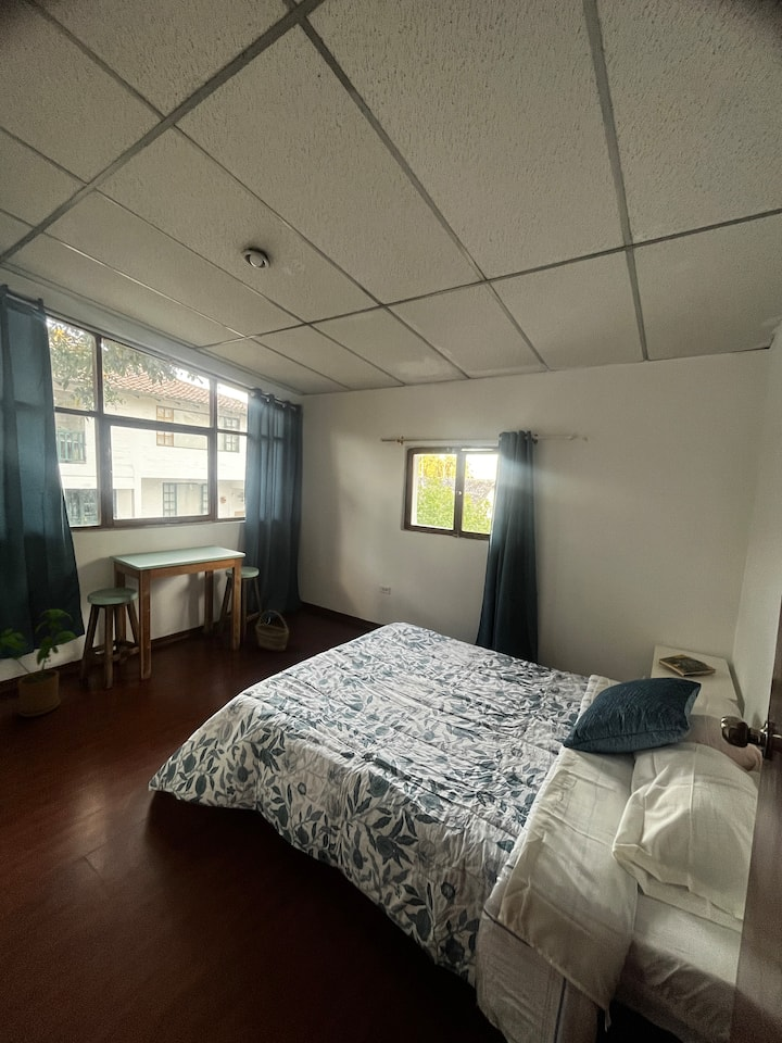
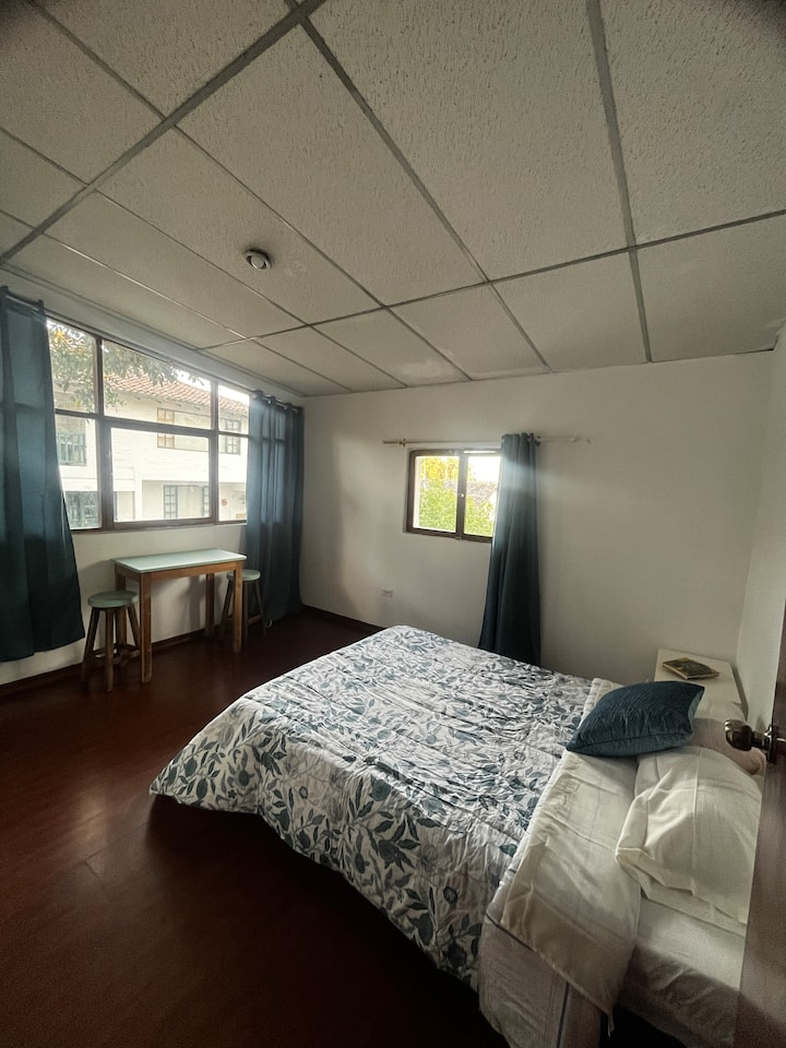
- basket [255,610,290,653]
- house plant [0,608,79,718]
